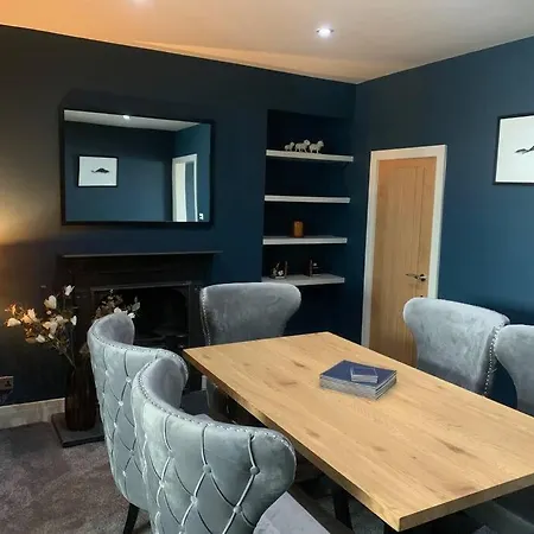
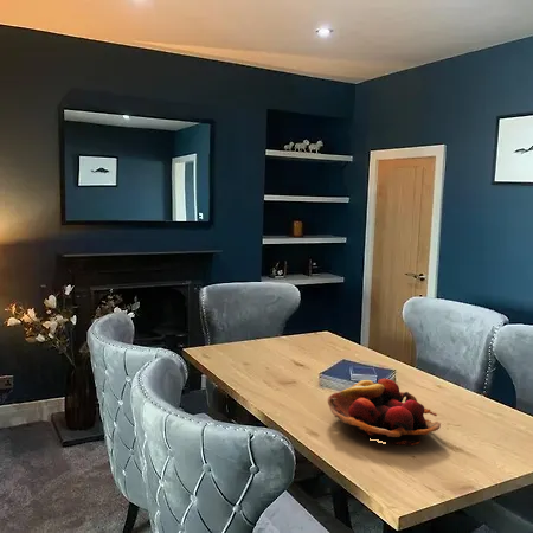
+ fruit basket [327,378,442,447]
